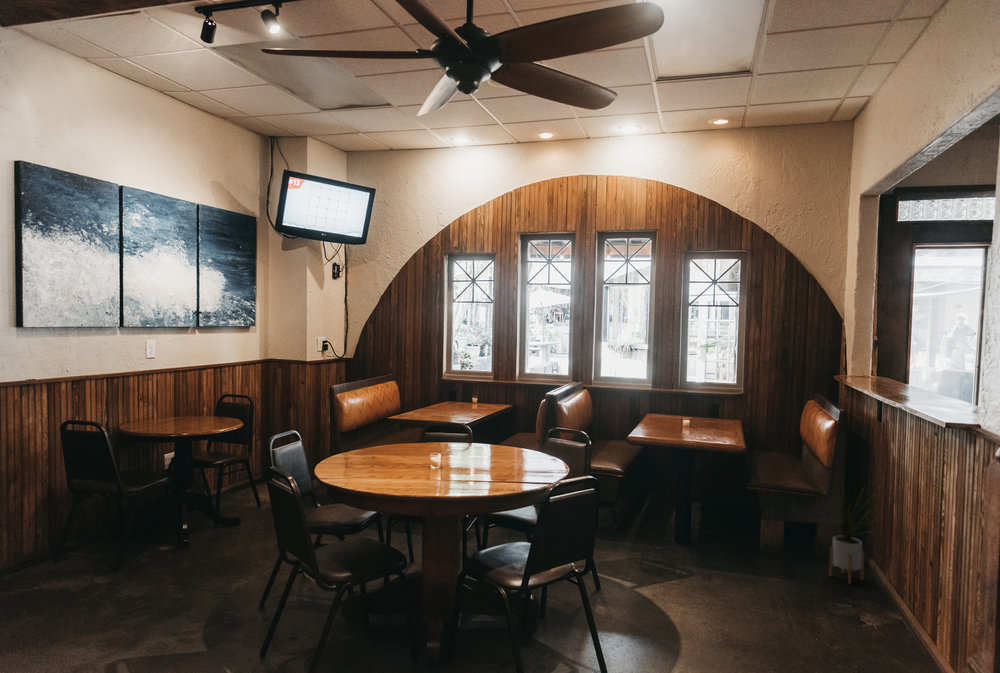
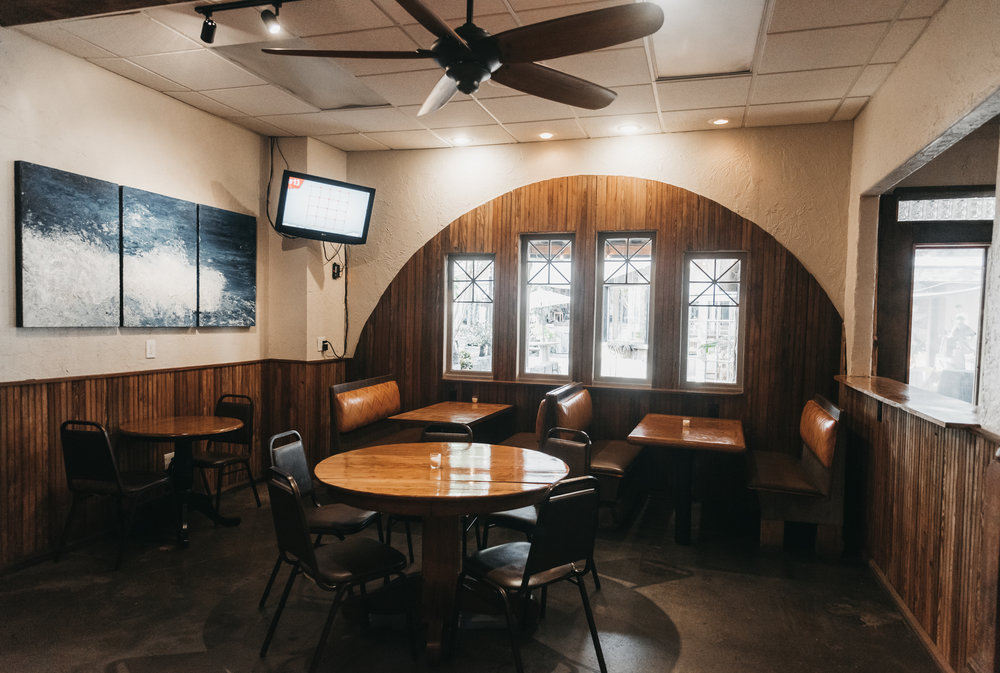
- house plant [818,475,879,585]
